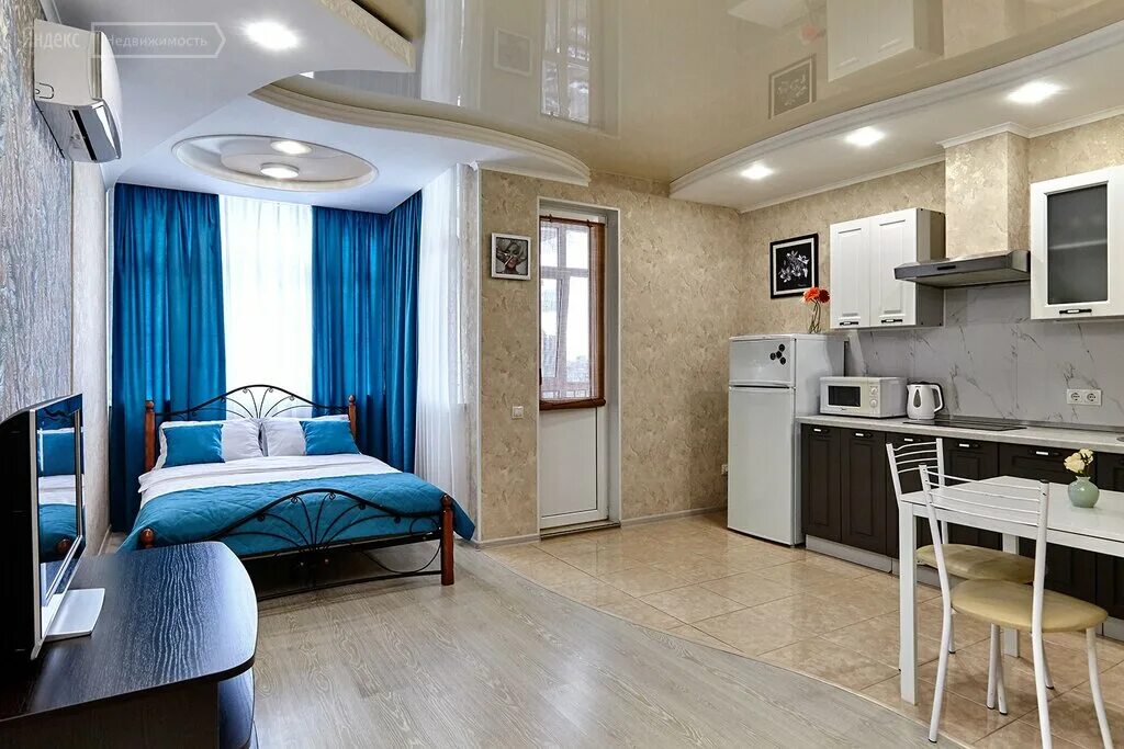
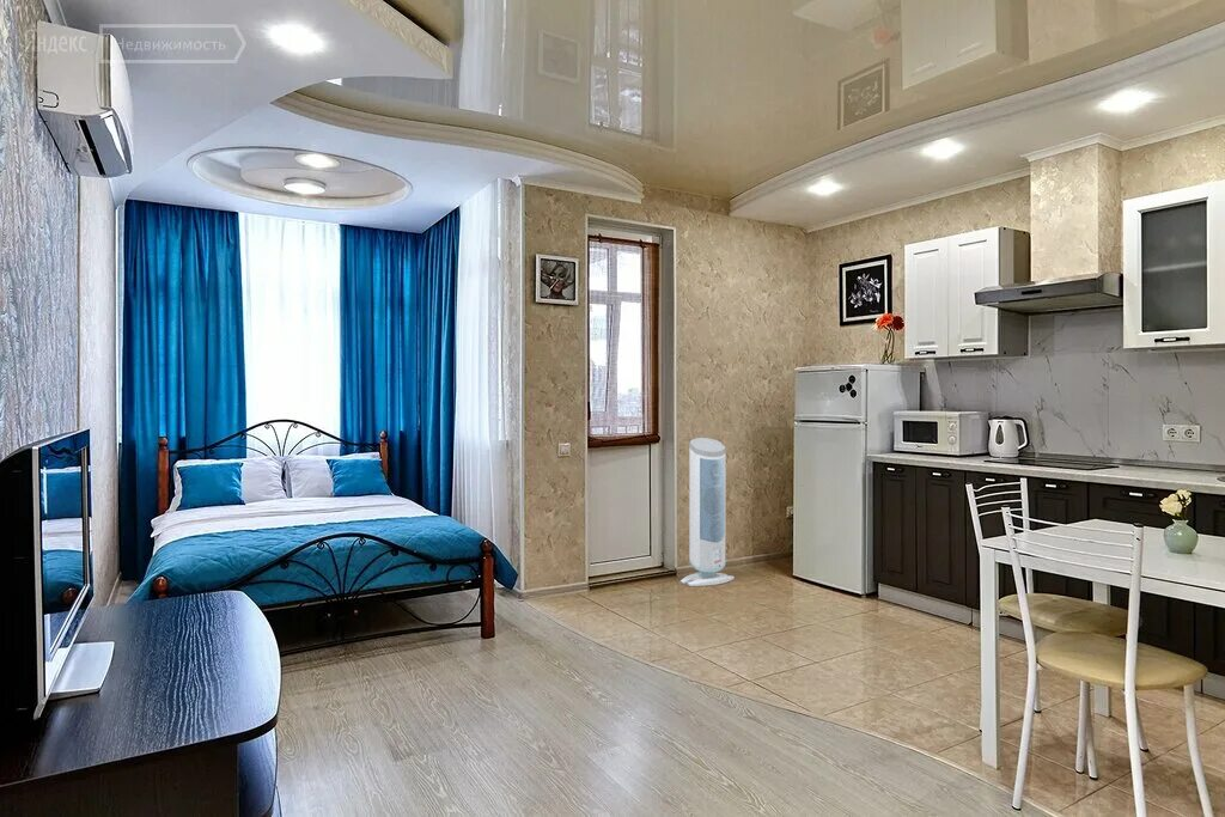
+ air purifier [679,437,736,587]
